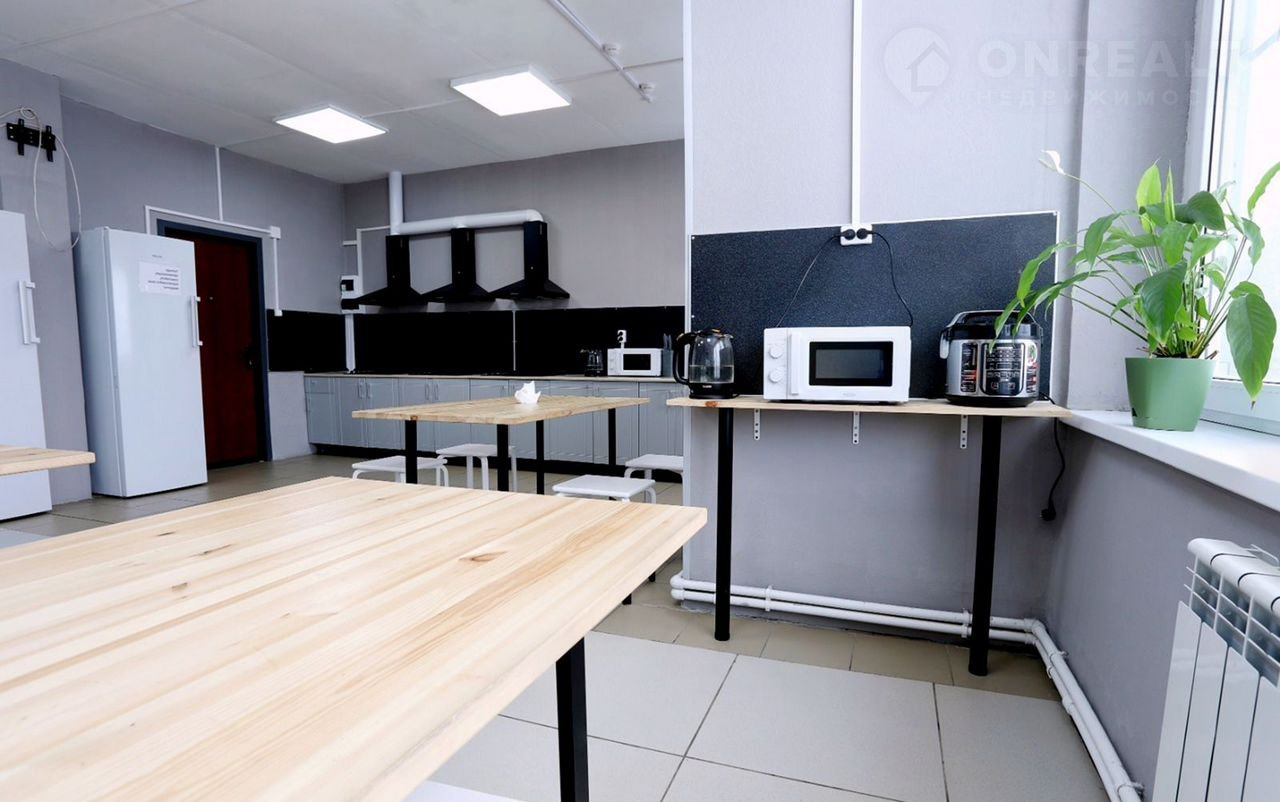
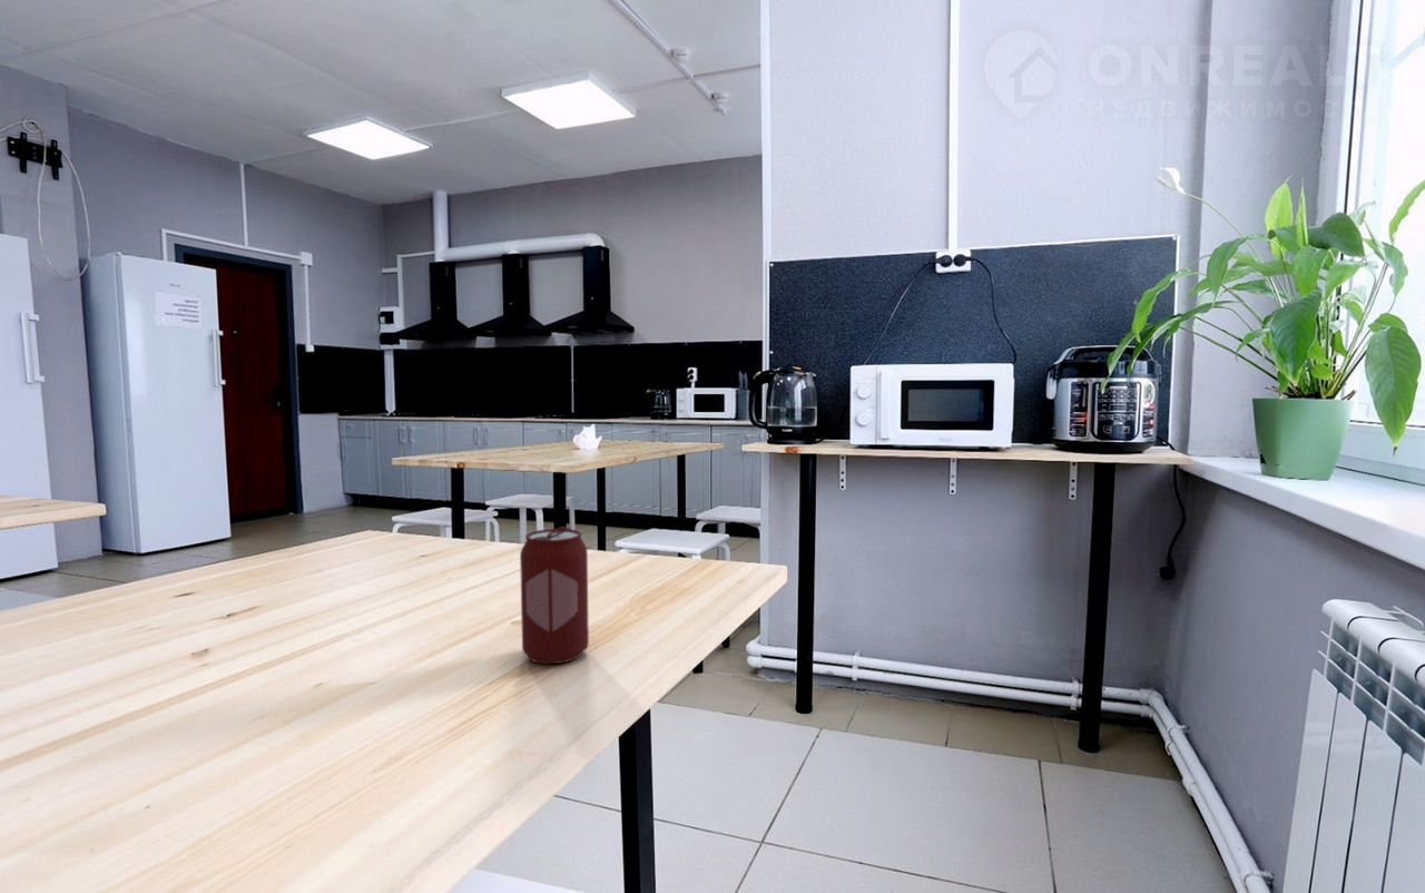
+ beverage can [519,526,590,665]
